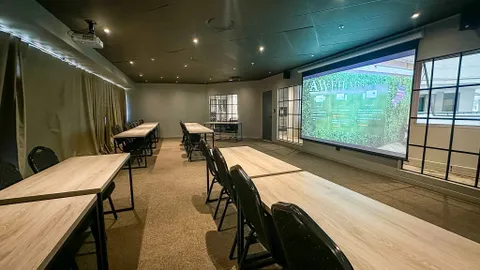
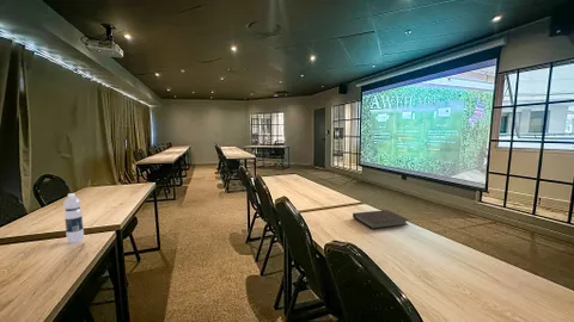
+ water bottle [62,192,85,244]
+ notebook [352,209,409,230]
